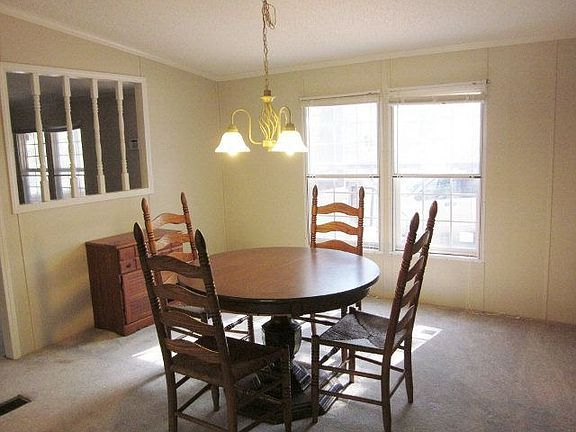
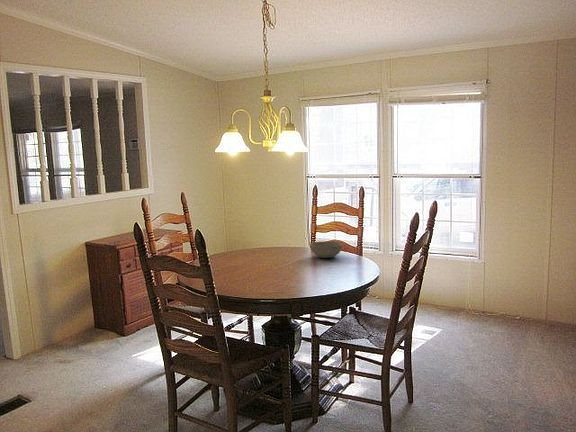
+ bowl [308,240,344,259]
